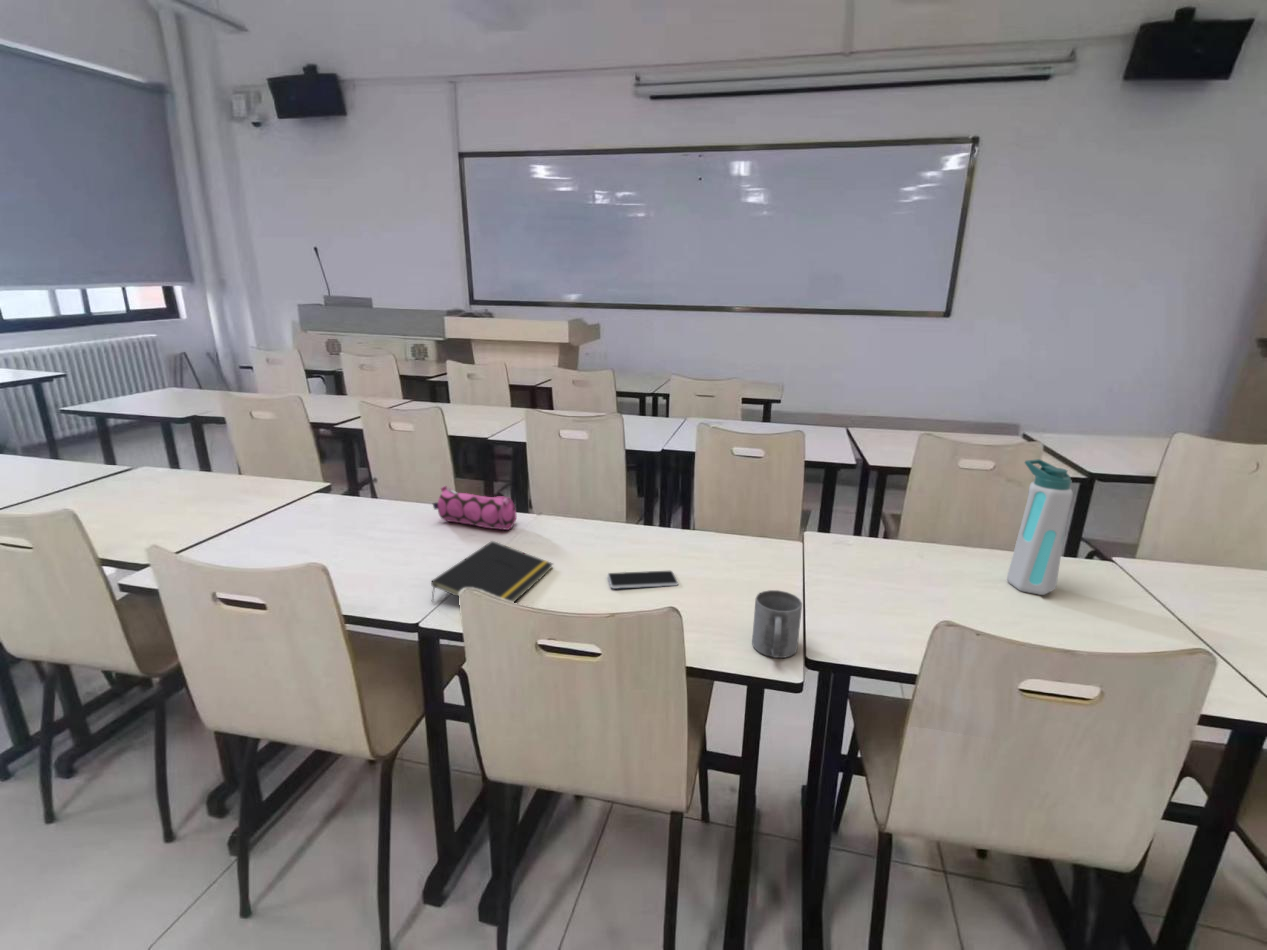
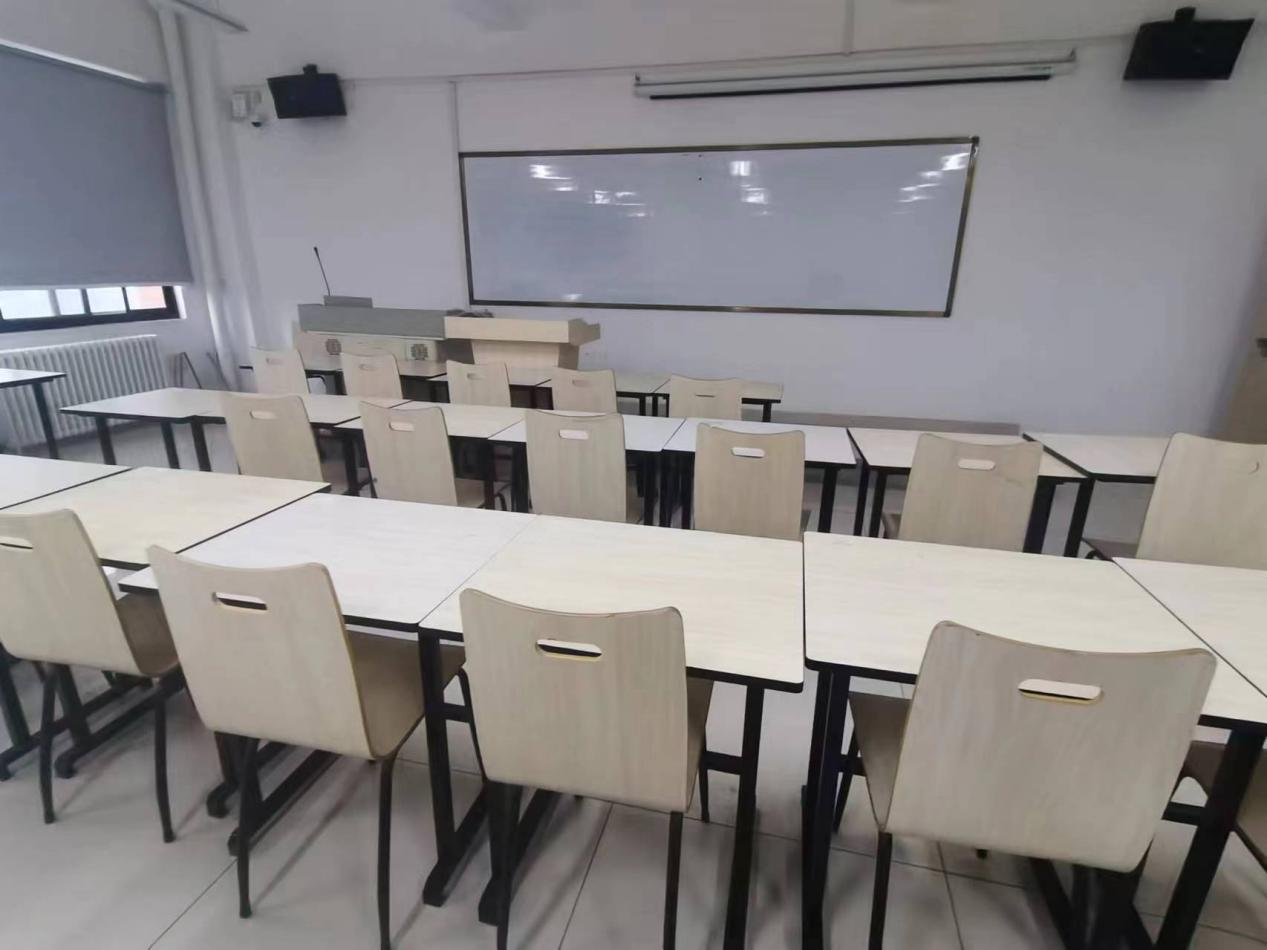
- pencil case [432,484,518,531]
- water bottle [1006,458,1074,596]
- mug [751,589,803,659]
- smartphone [607,570,679,590]
- notepad [430,540,554,603]
